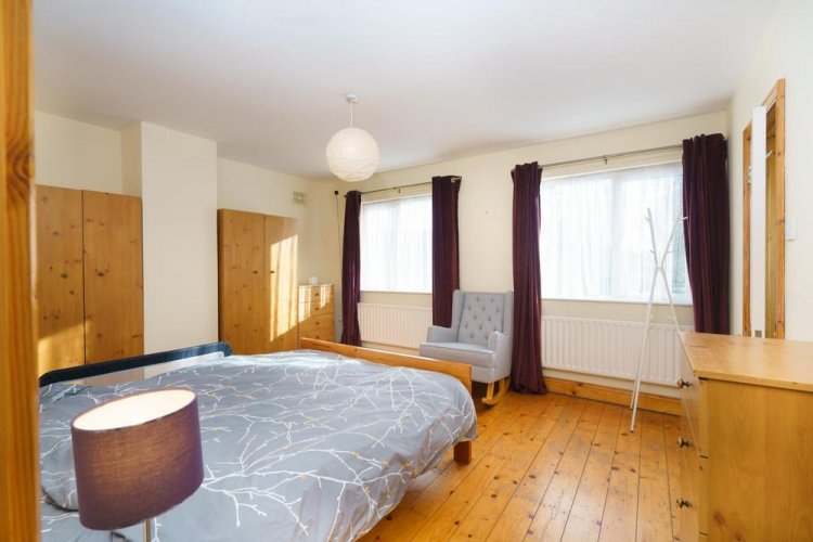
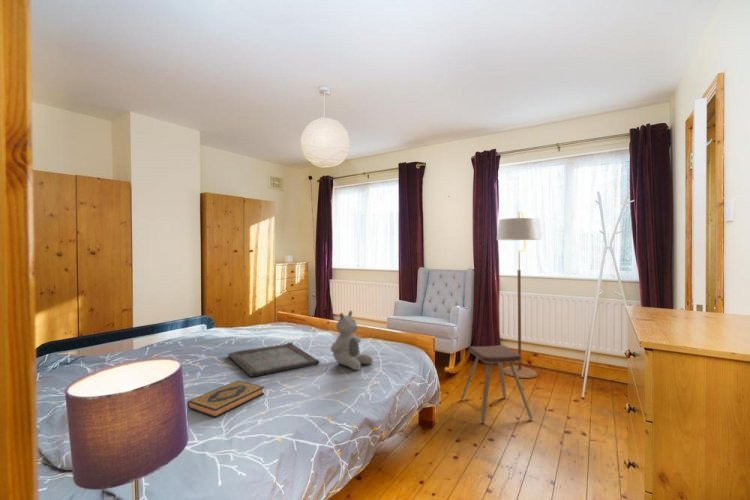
+ teddy bear [329,310,374,371]
+ hardback book [186,380,265,419]
+ serving tray [227,342,321,378]
+ floor lamp [496,210,543,380]
+ music stool [460,344,534,424]
